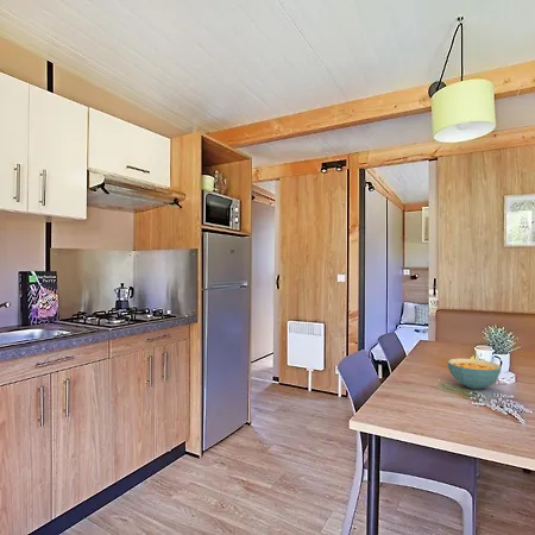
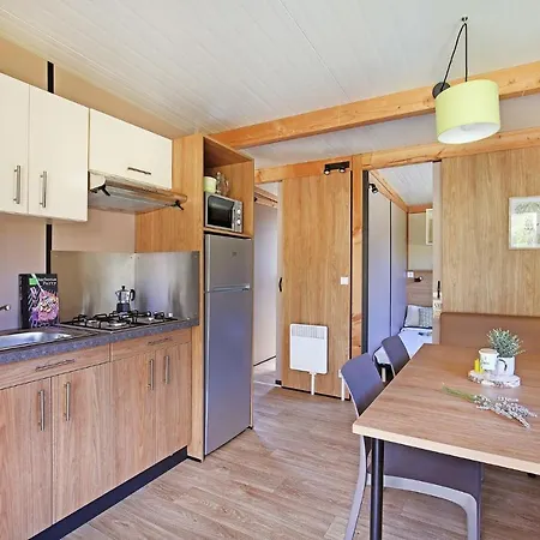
- cereal bowl [447,358,502,390]
